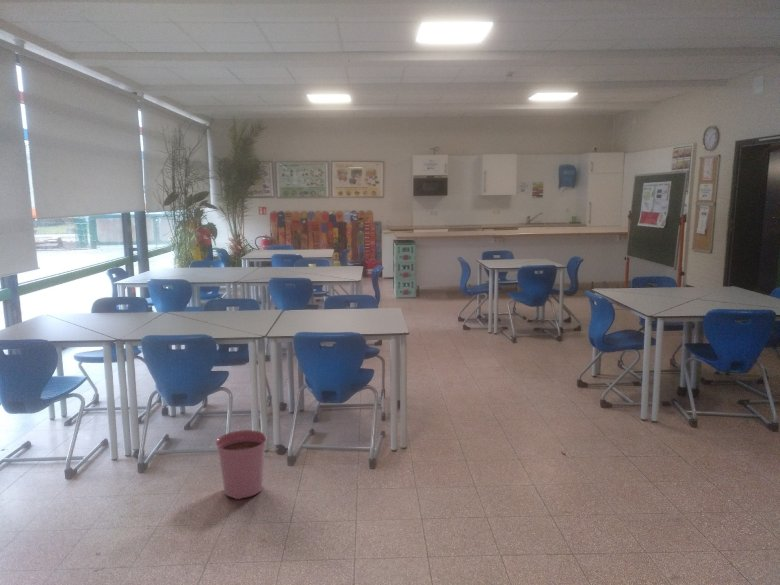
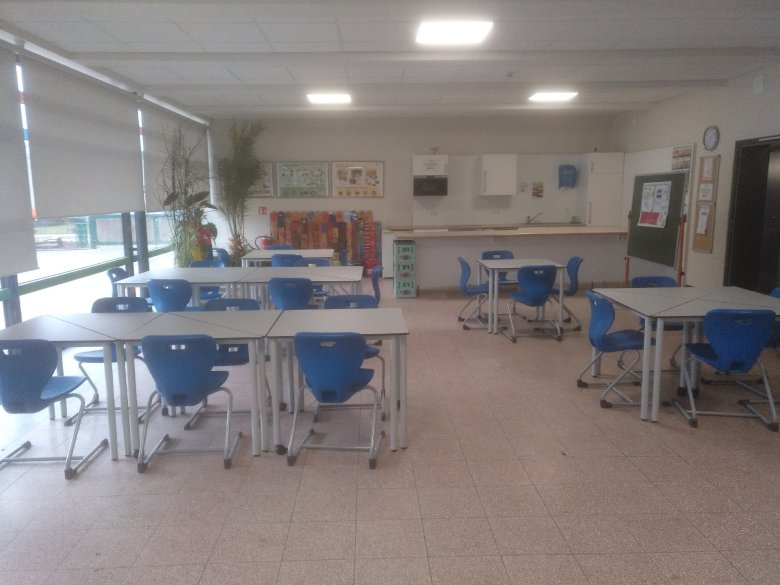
- plant pot [215,429,267,500]
